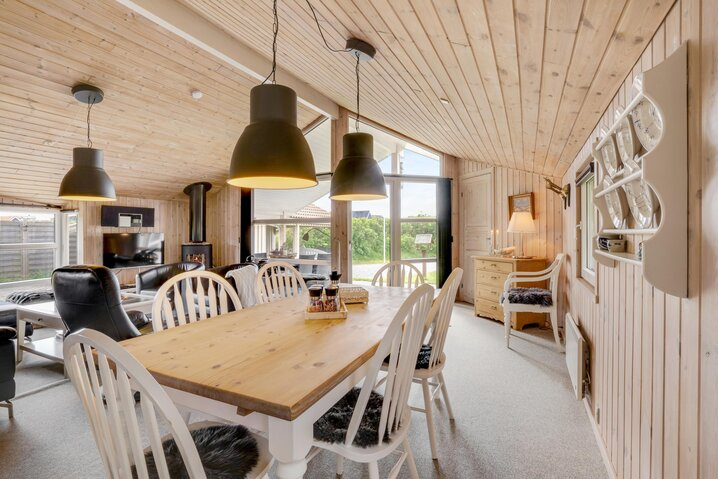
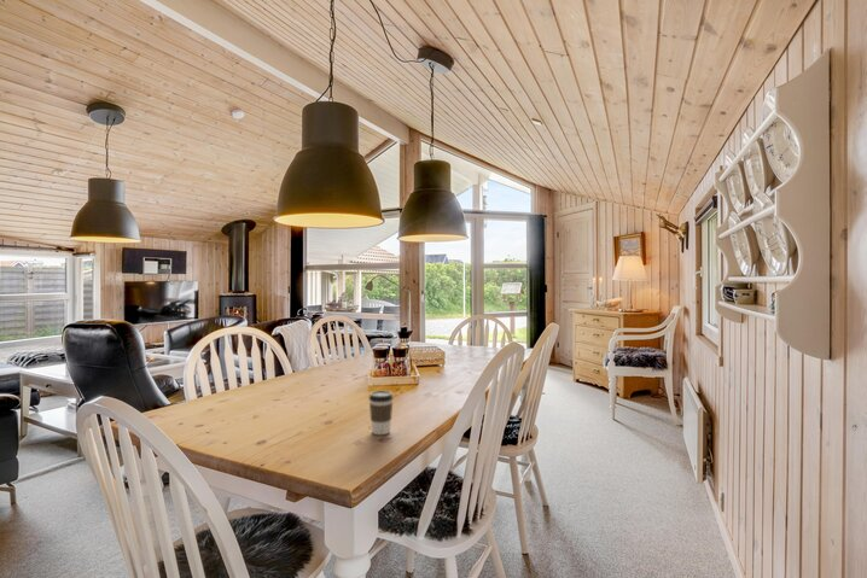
+ coffee cup [368,390,395,436]
